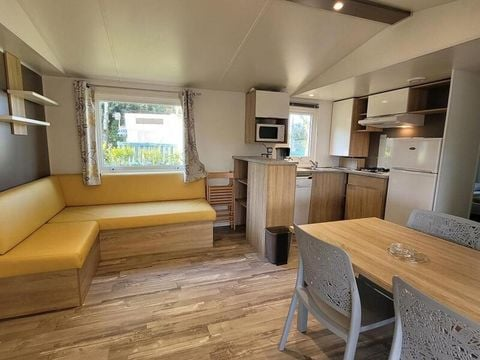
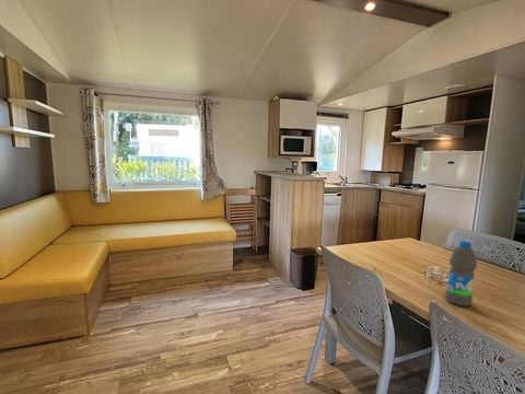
+ water bottle [444,240,478,308]
